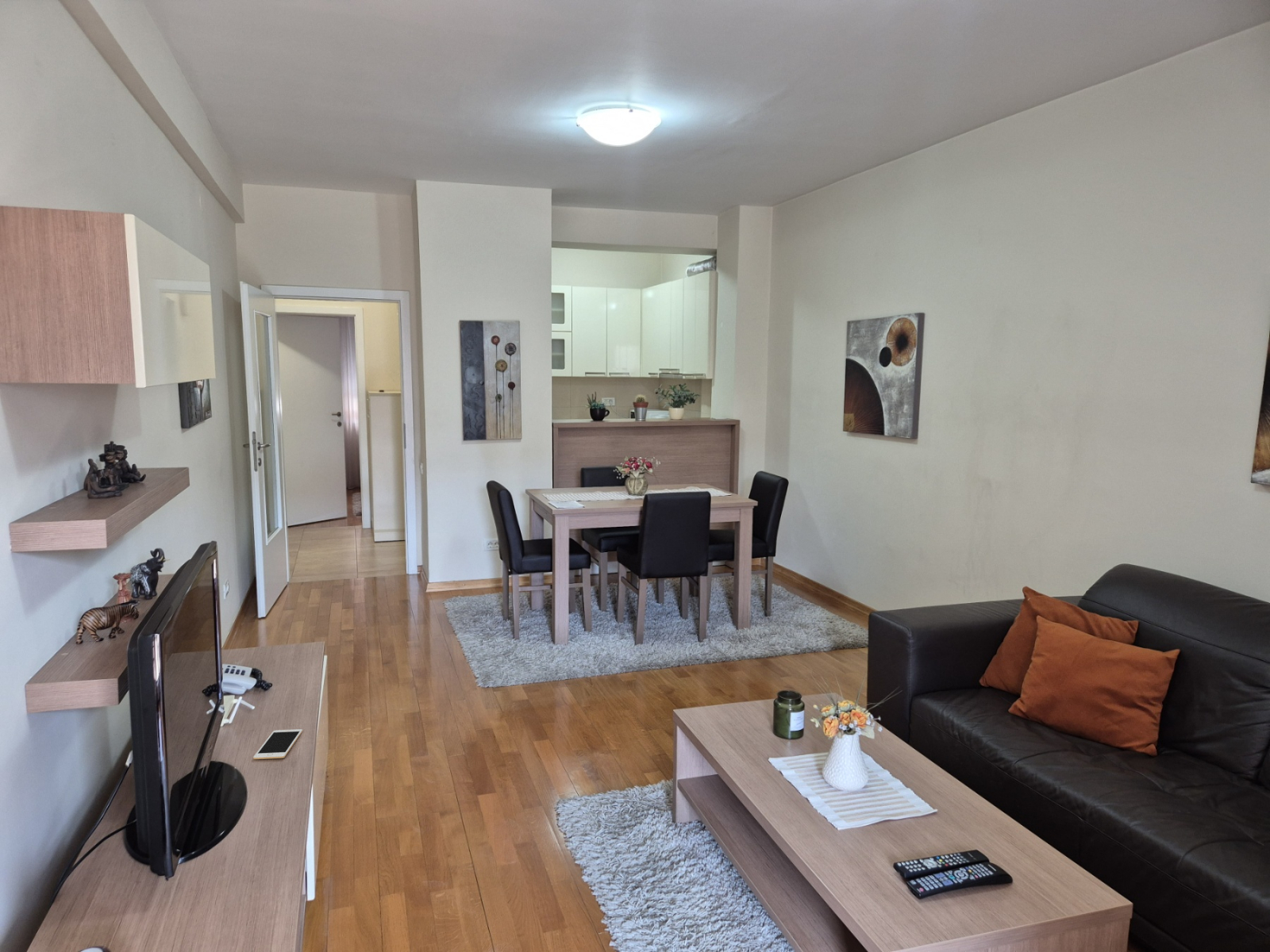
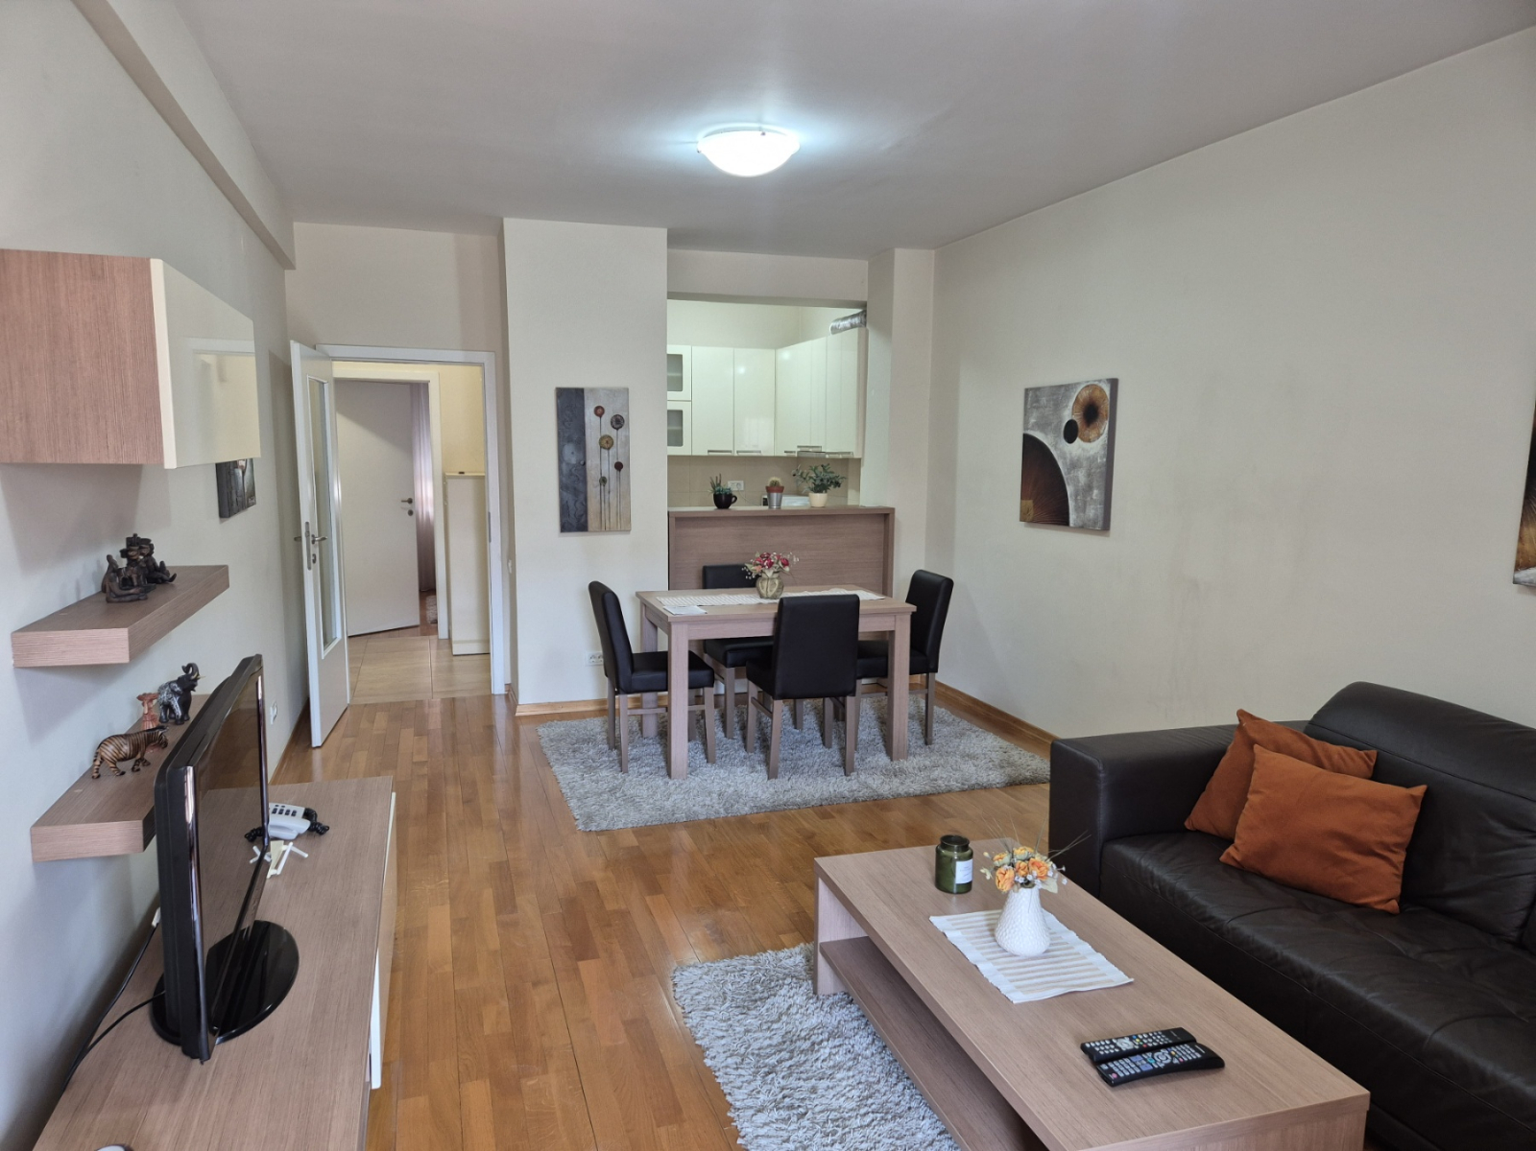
- cell phone [252,728,303,760]
